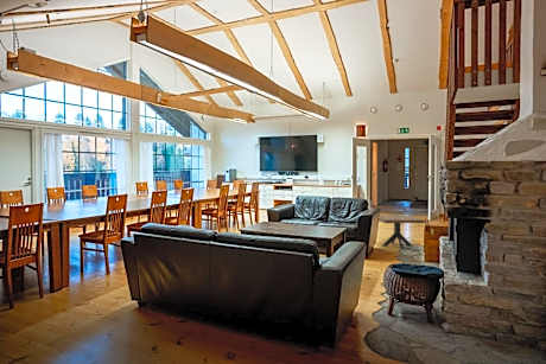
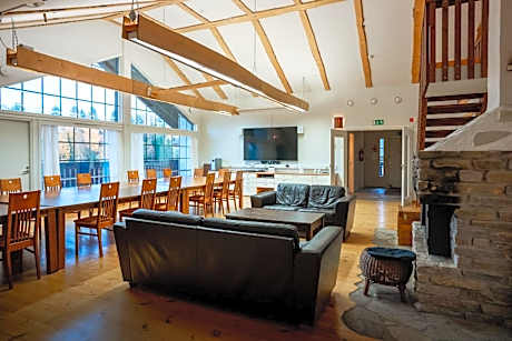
- side table [377,215,426,250]
